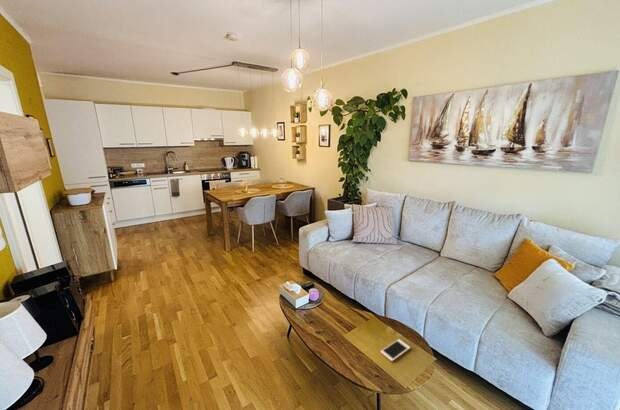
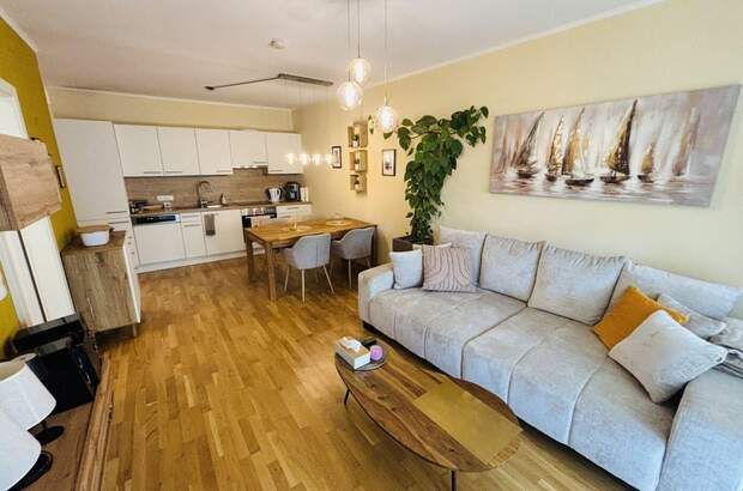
- cell phone [380,338,411,362]
